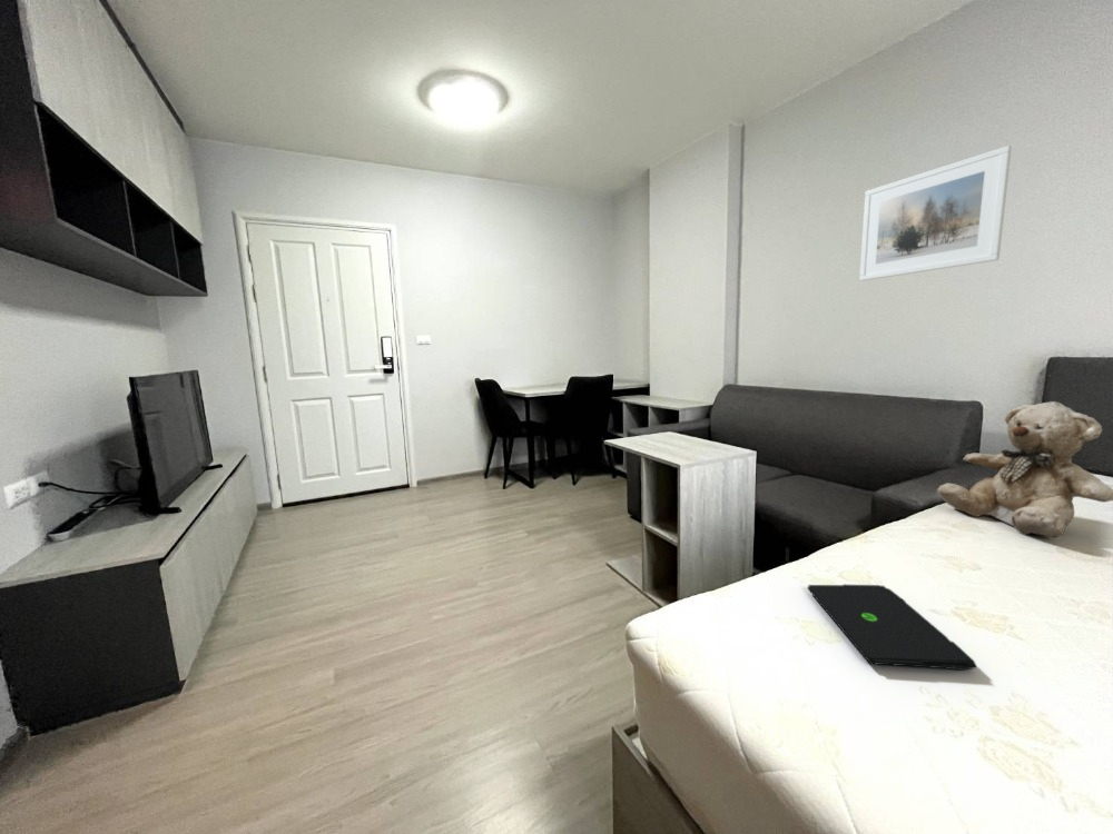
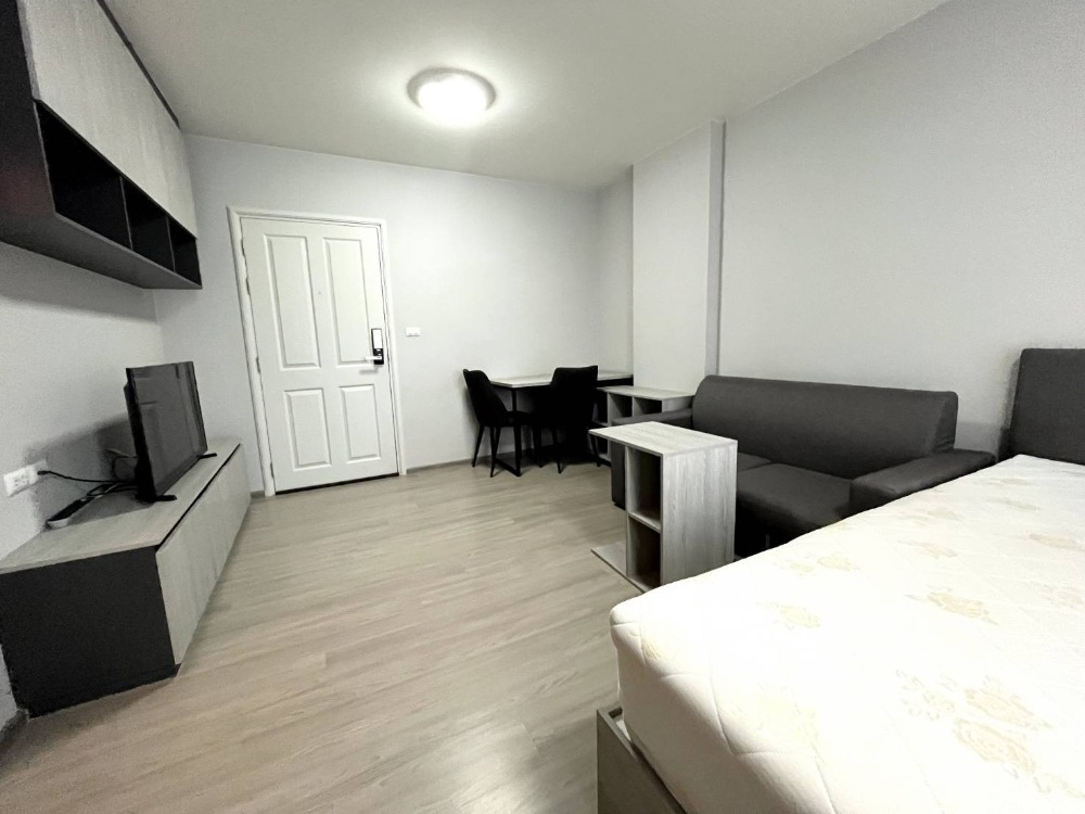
- teddy bear [936,400,1113,538]
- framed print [858,145,1013,282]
- laptop [806,584,977,672]
